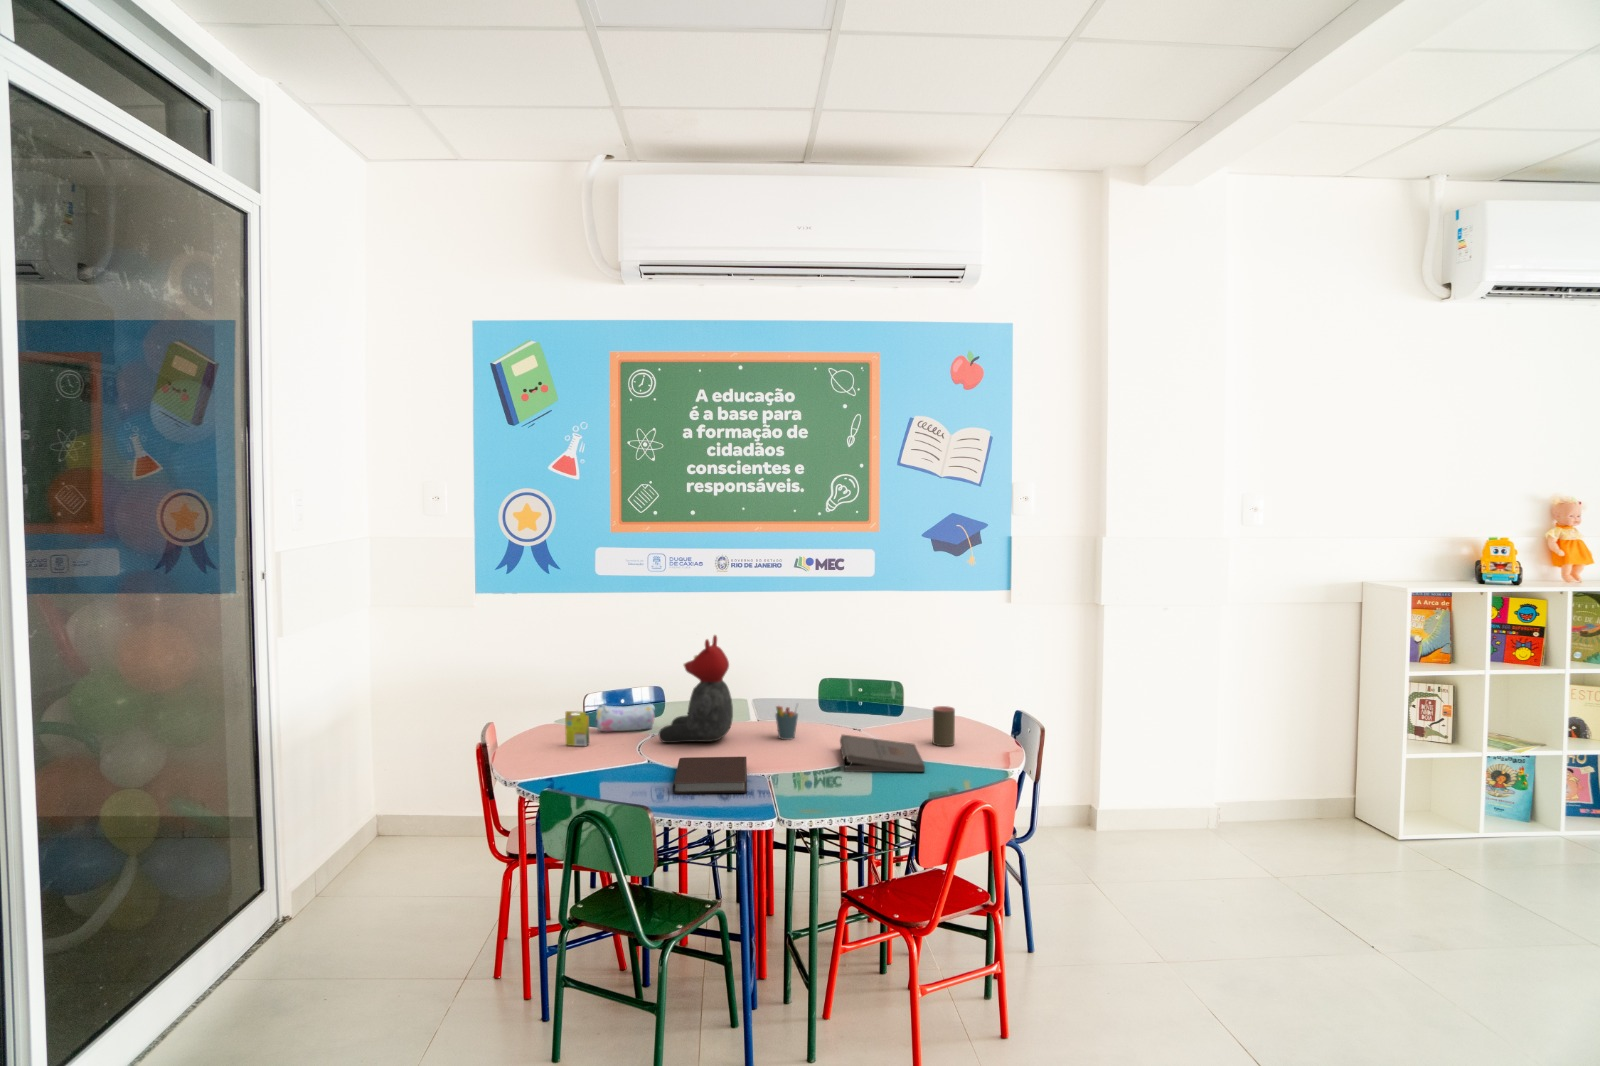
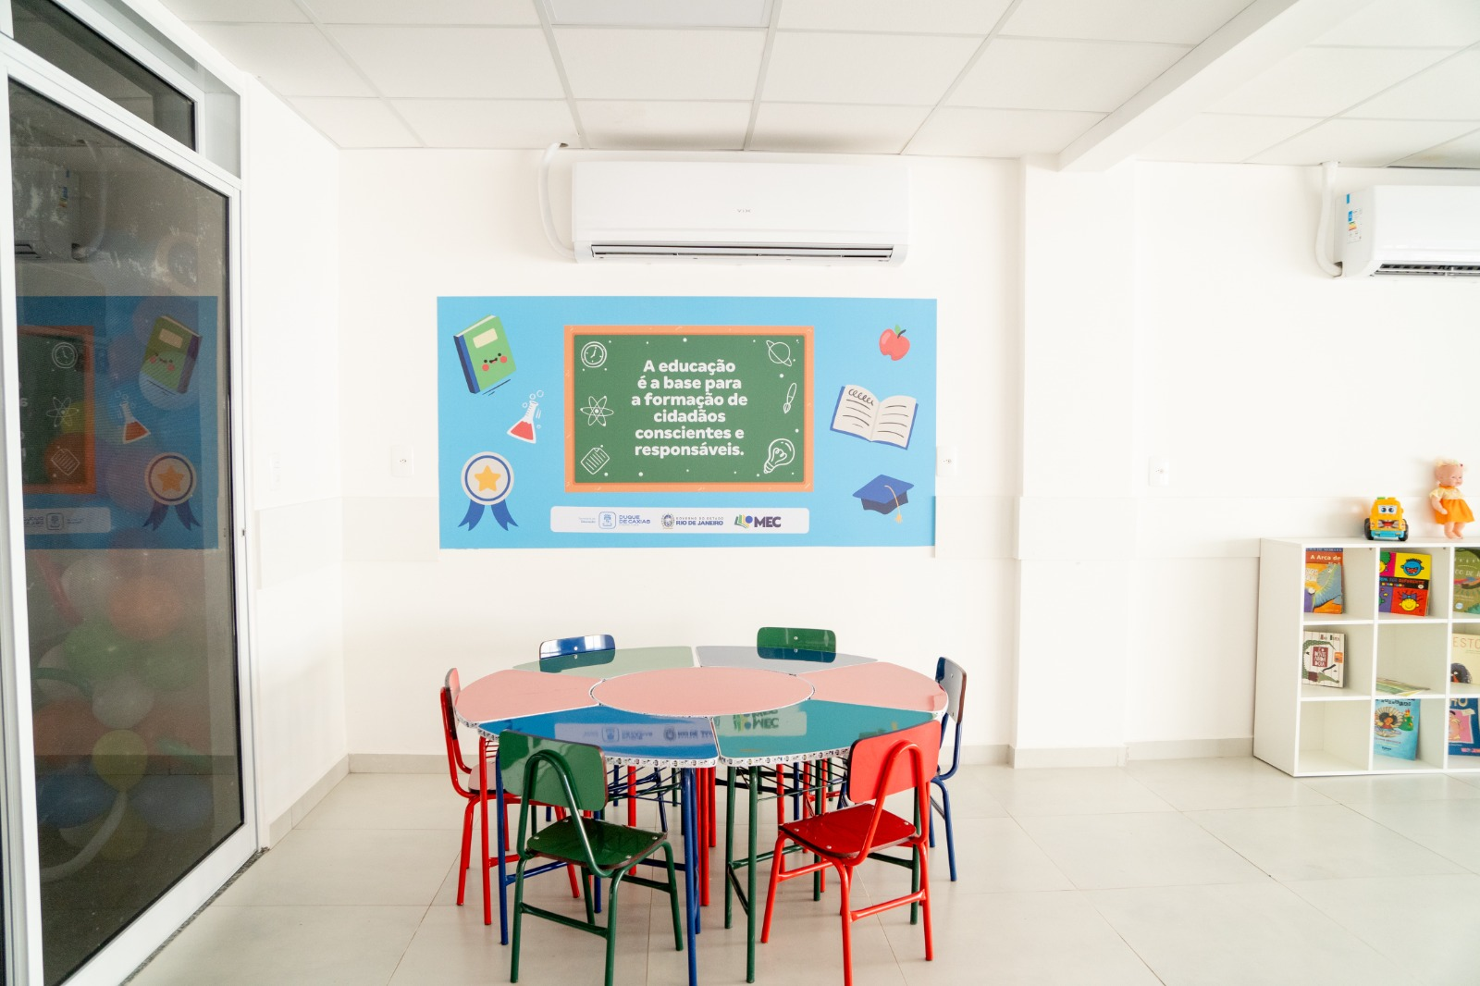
- notebook [672,755,748,795]
- cup [931,706,956,747]
- pencil case [594,703,655,732]
- pizza box [839,733,926,773]
- crayon box [564,710,590,747]
- pen holder [774,701,801,741]
- teddy bear [658,634,734,744]
